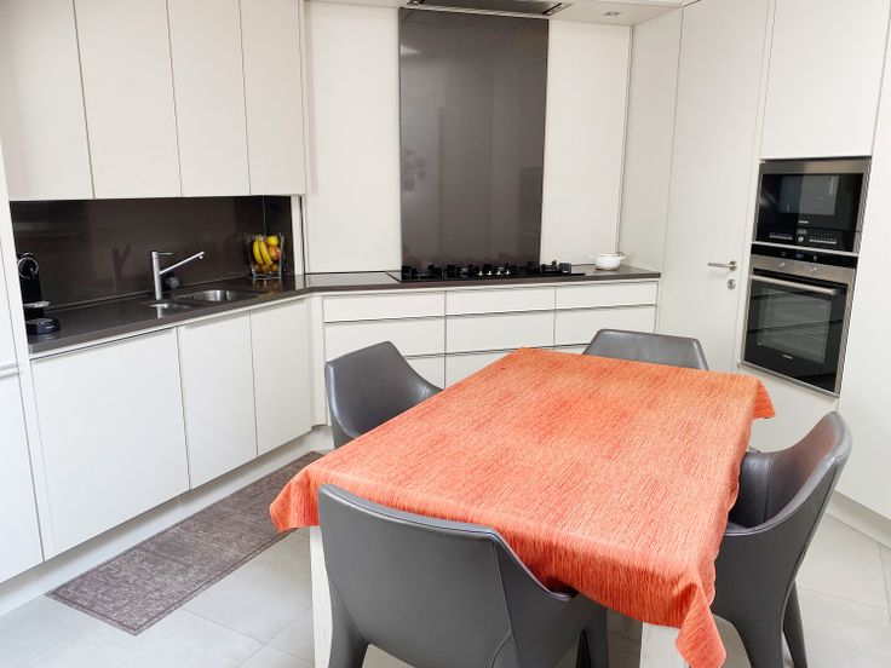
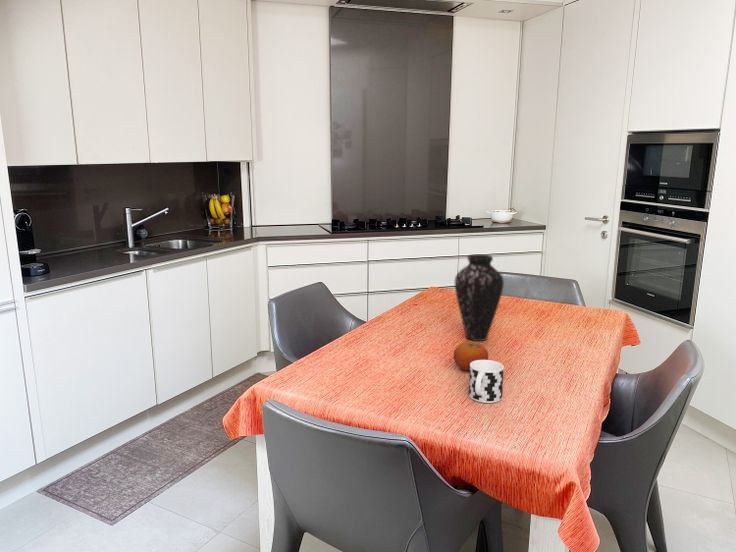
+ vase [454,253,505,342]
+ fruit [453,341,489,372]
+ cup [468,359,505,404]
